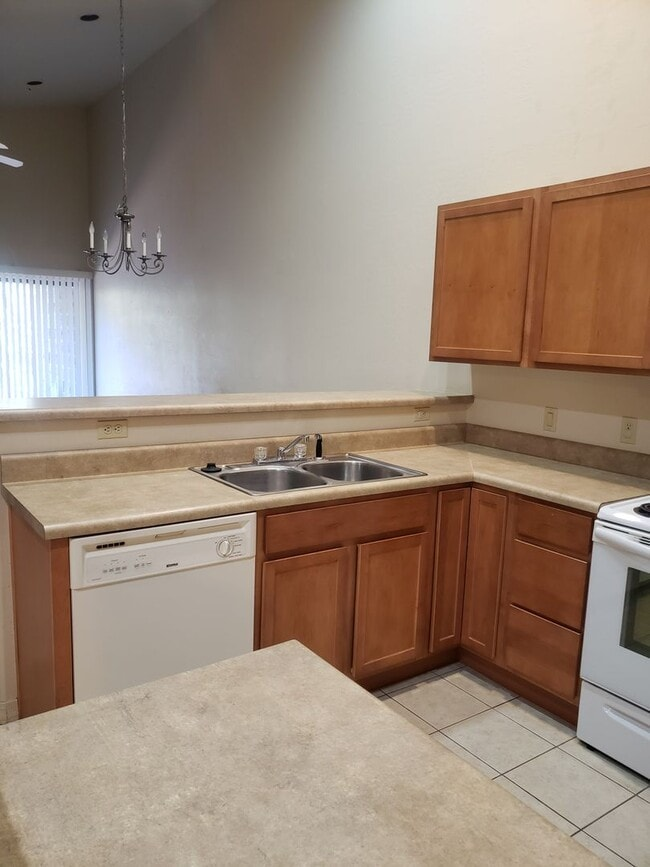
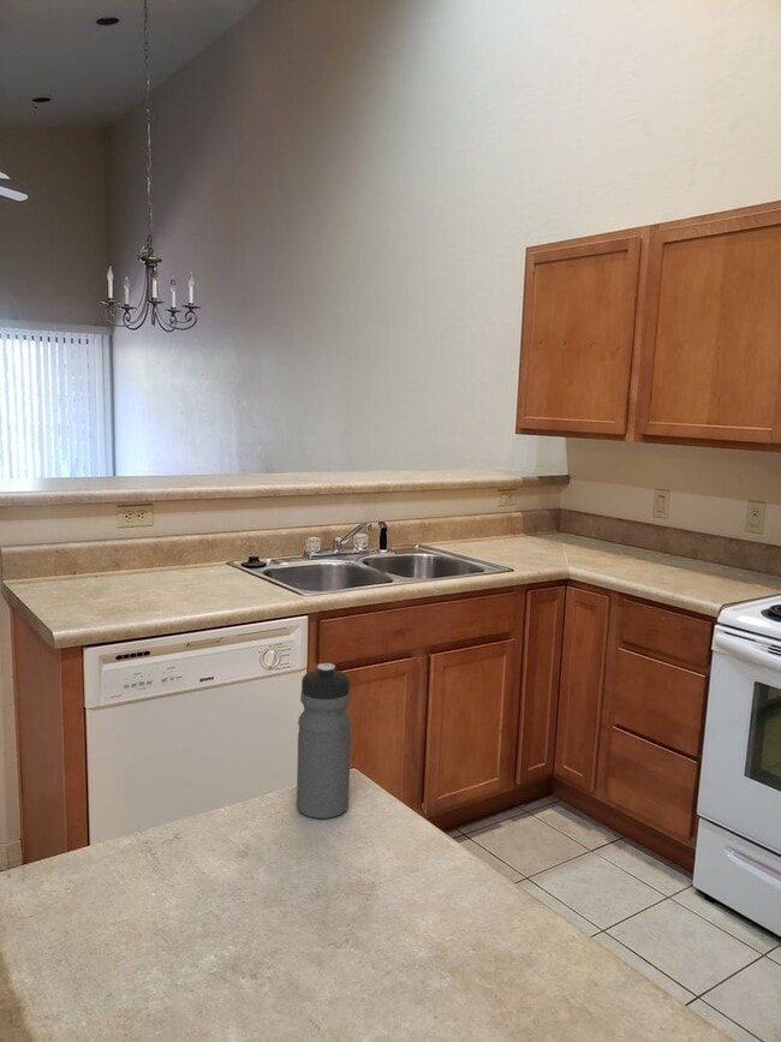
+ water bottle [296,662,352,820]
